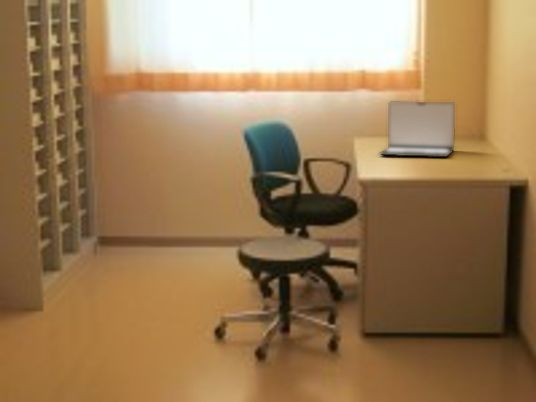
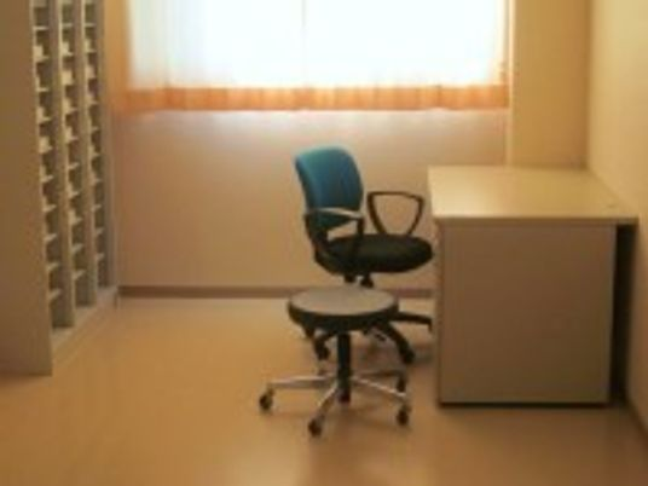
- laptop [378,101,456,158]
